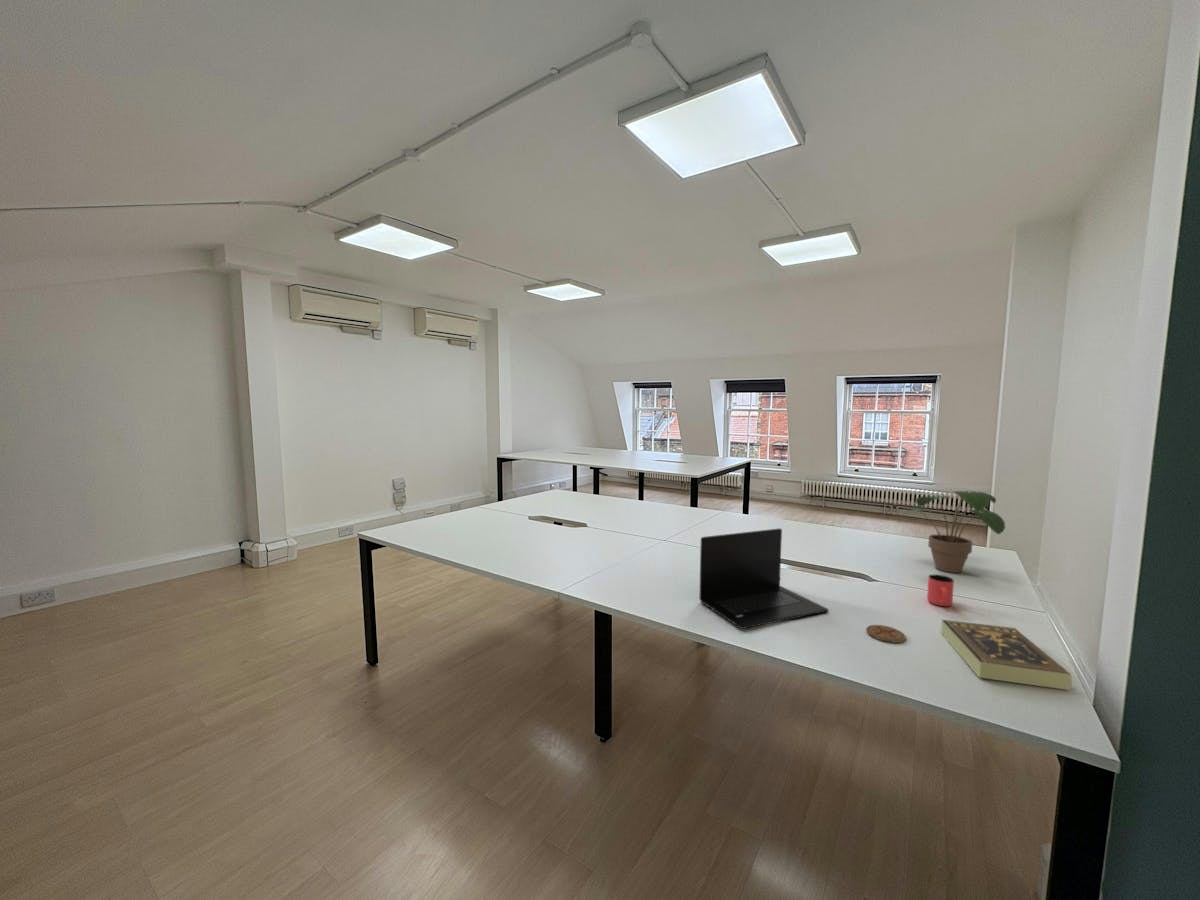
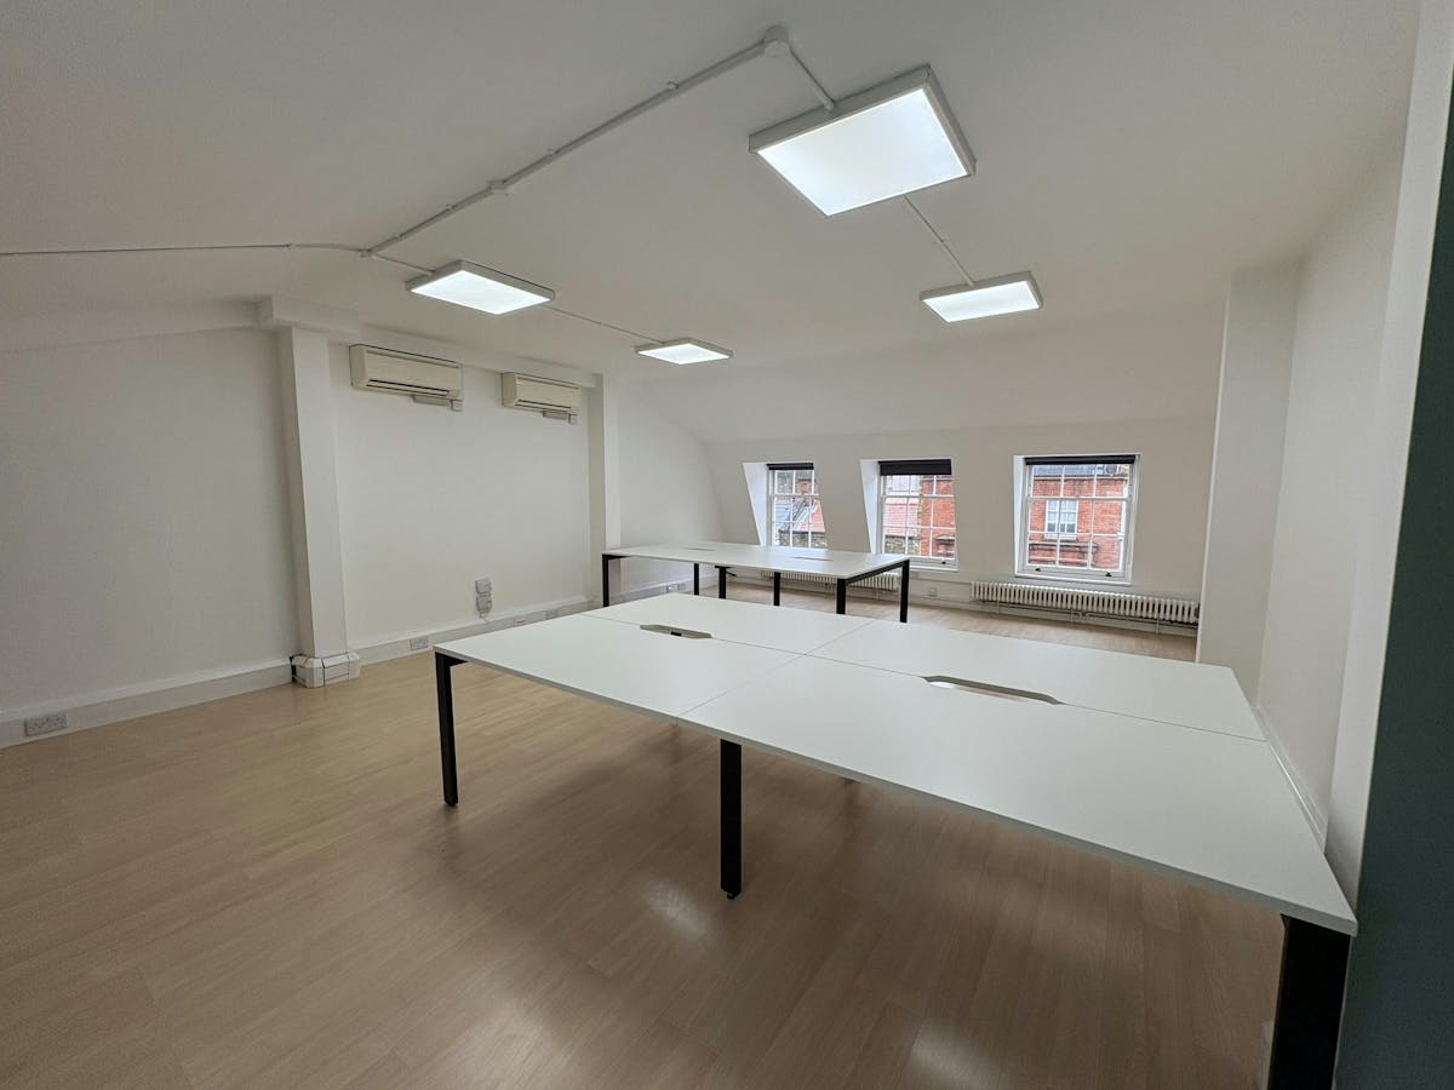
- laptop [698,527,829,630]
- cup [926,574,955,607]
- book [940,619,1073,691]
- potted plant [897,489,1006,574]
- coaster [865,624,907,644]
